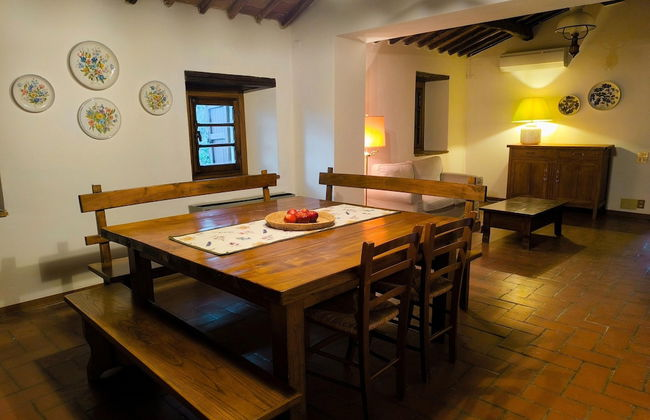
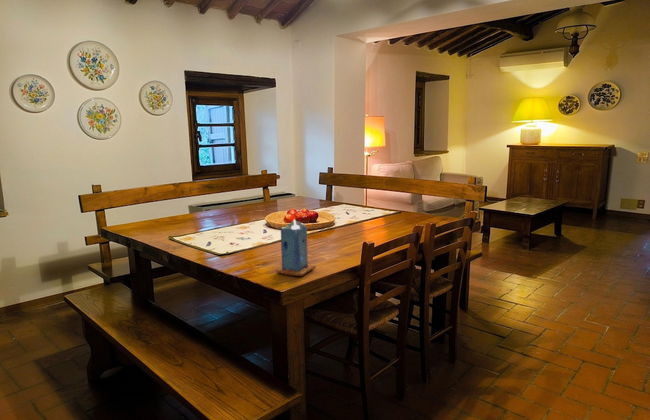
+ candle [276,218,317,277]
